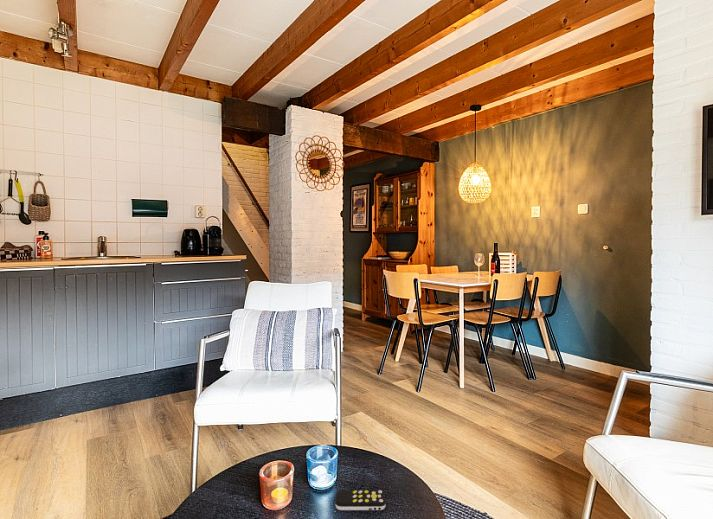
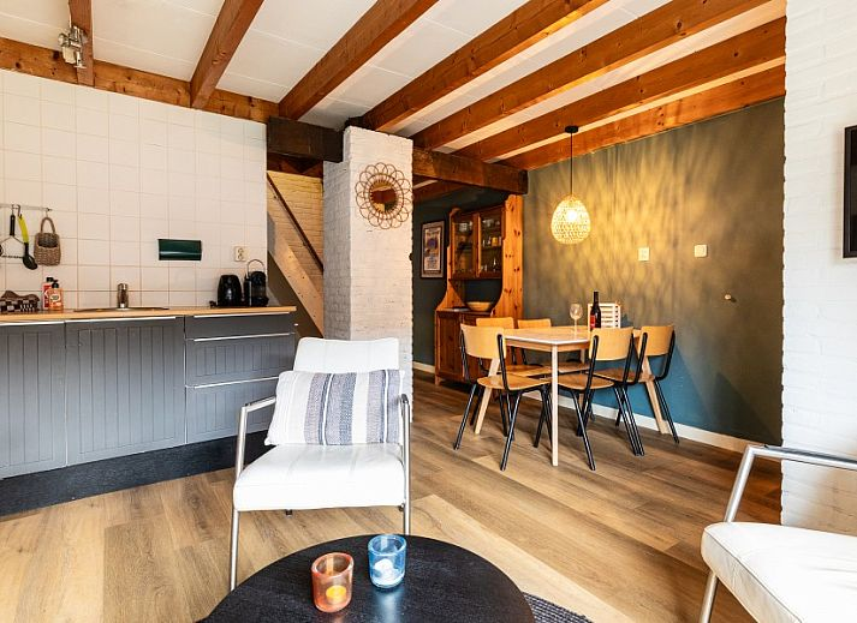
- remote control [334,489,387,511]
